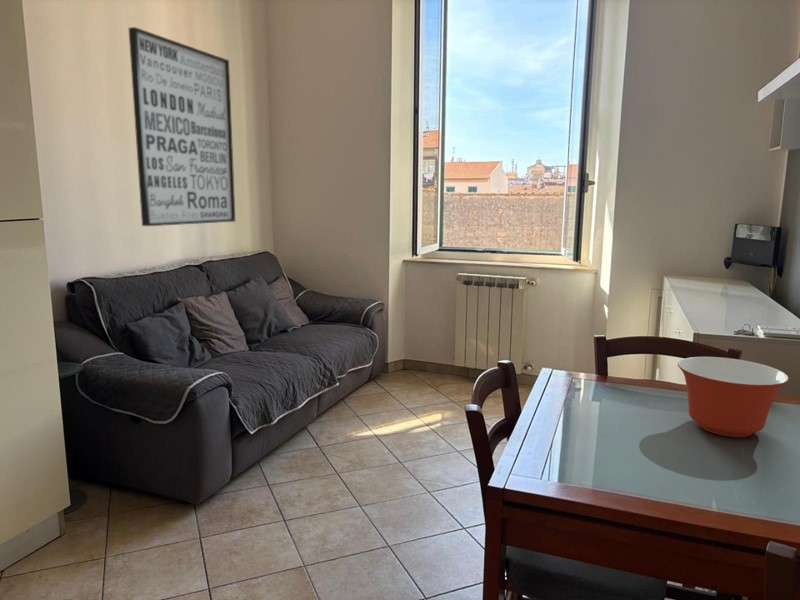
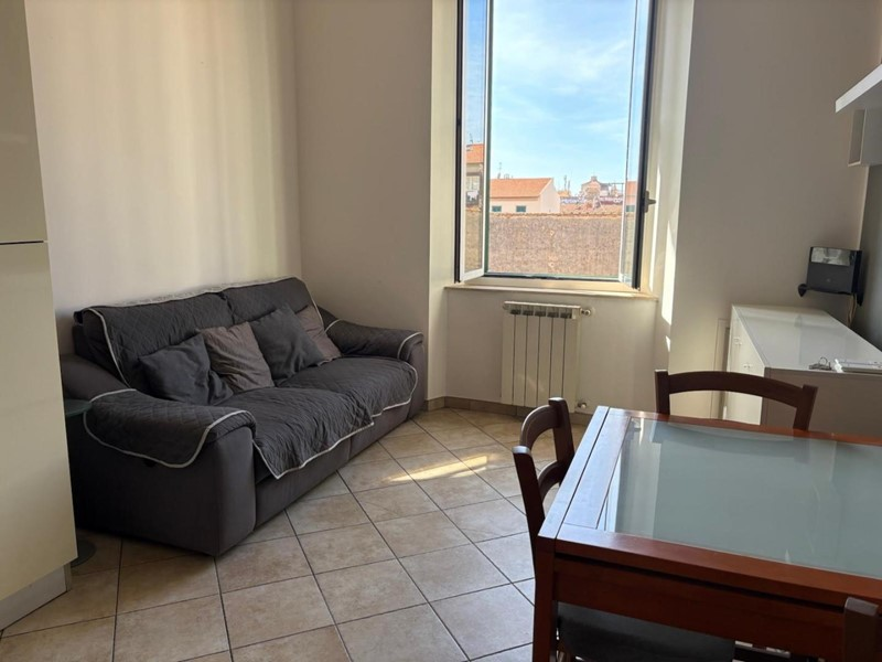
- wall art [128,26,236,227]
- mixing bowl [677,356,790,438]
